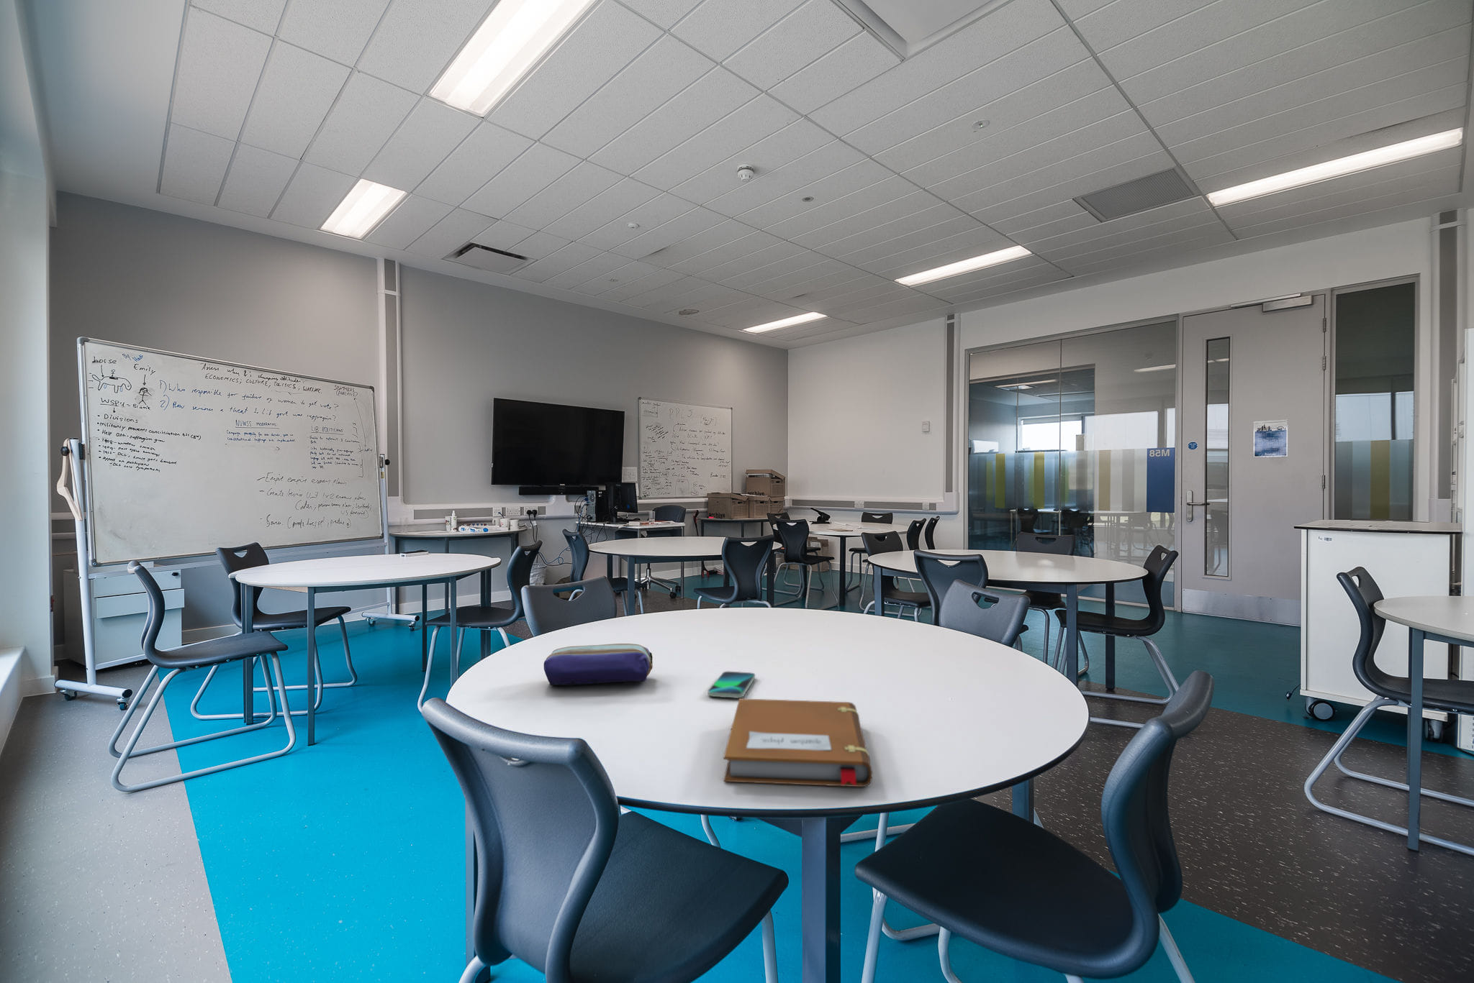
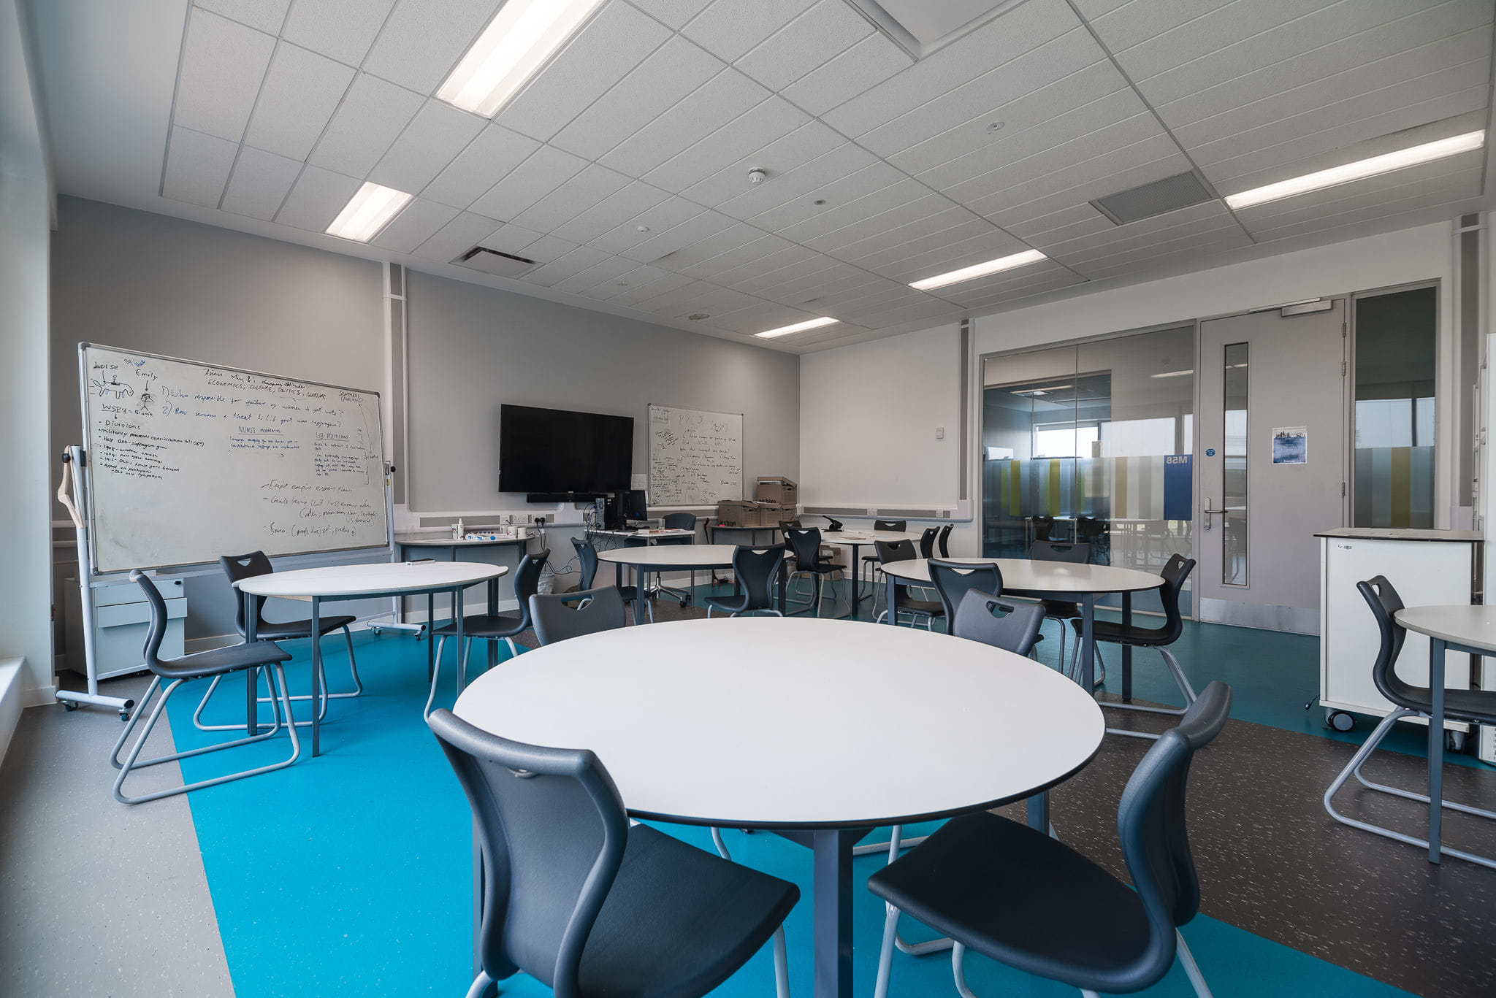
- notebook [723,698,873,788]
- smartphone [708,671,756,699]
- pencil case [543,643,653,686]
